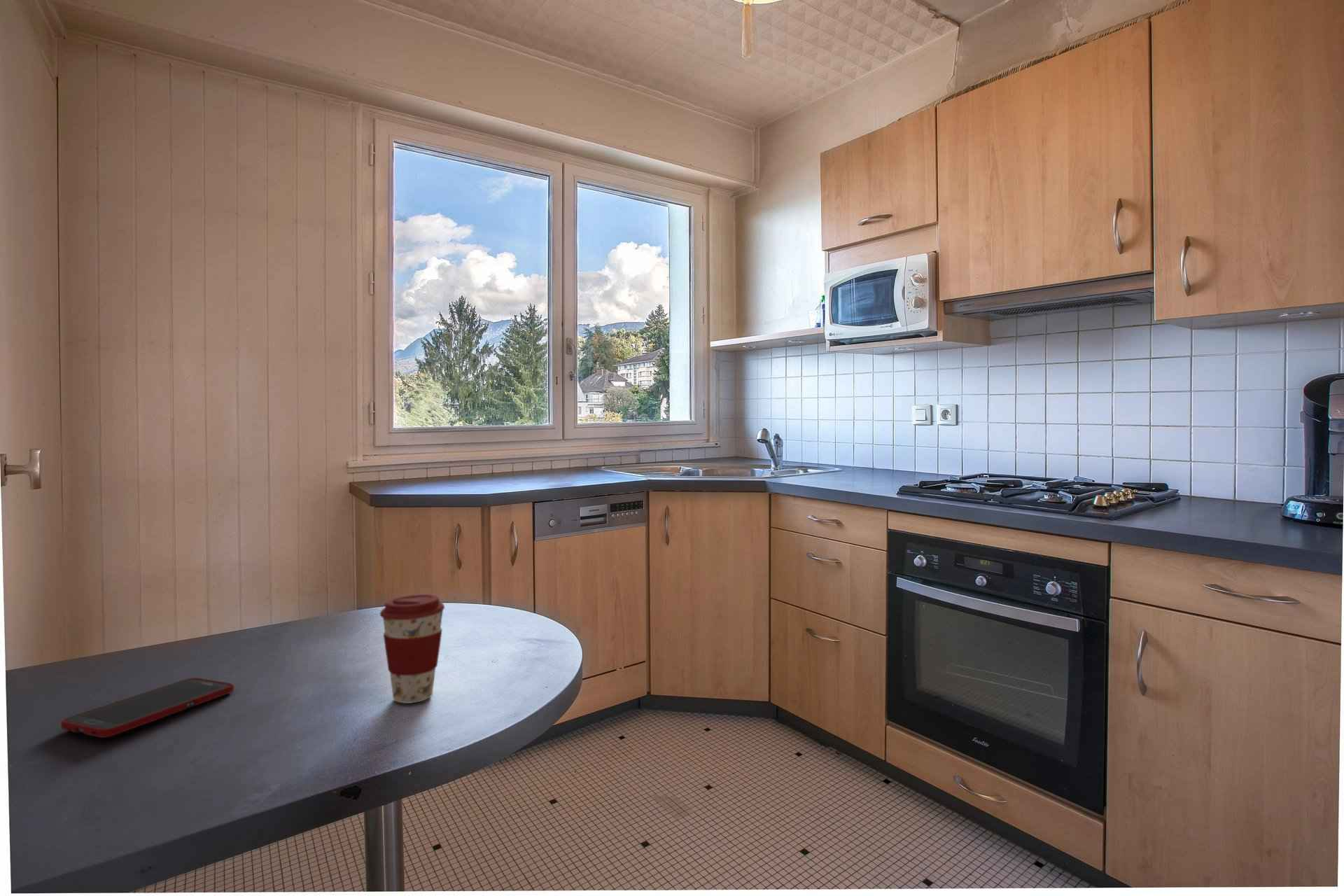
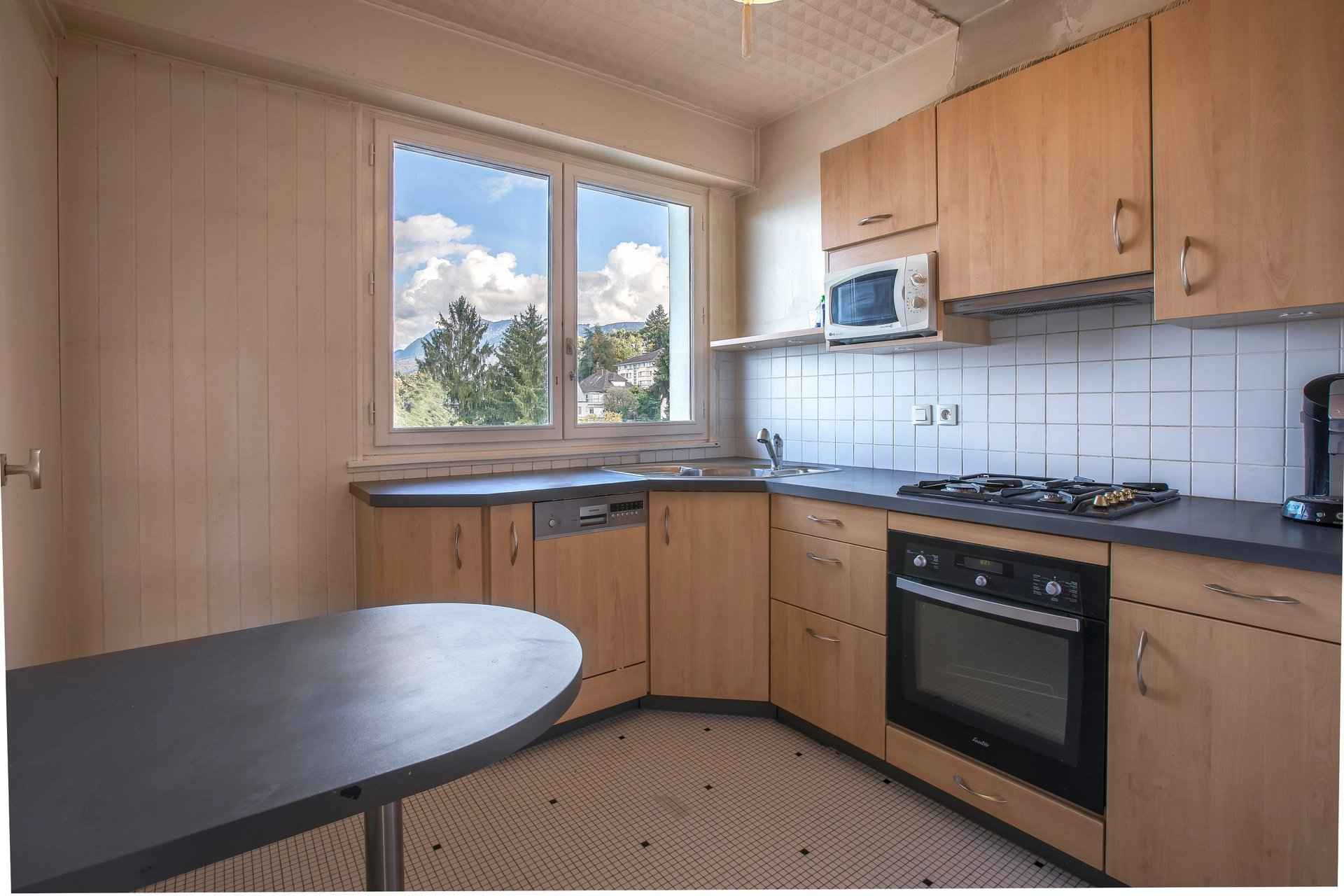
- cell phone [60,677,235,738]
- coffee cup [379,594,445,704]
